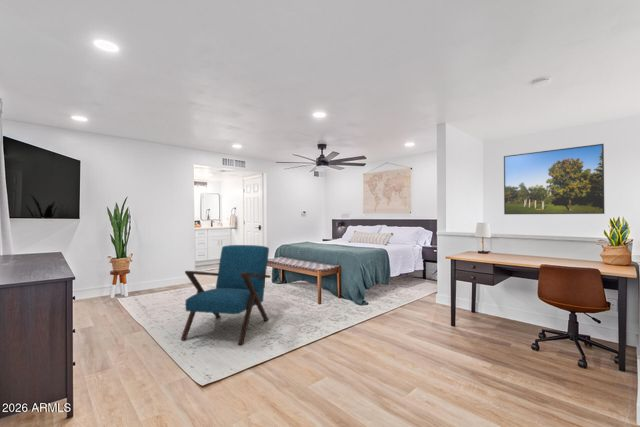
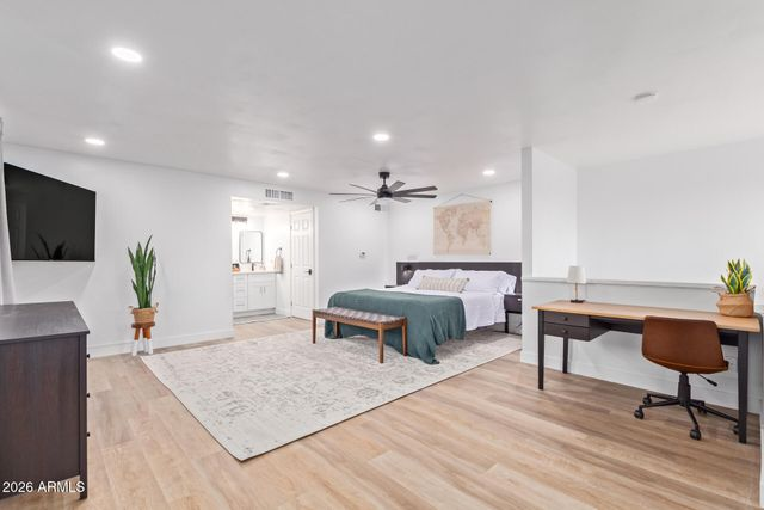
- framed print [503,143,606,215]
- armchair [180,244,272,346]
